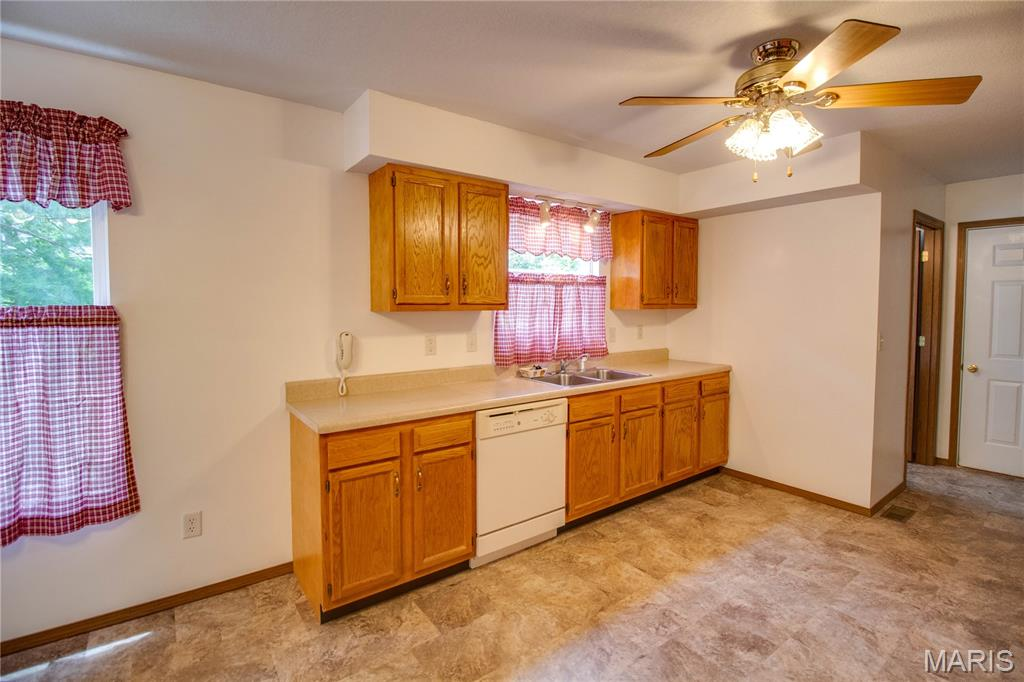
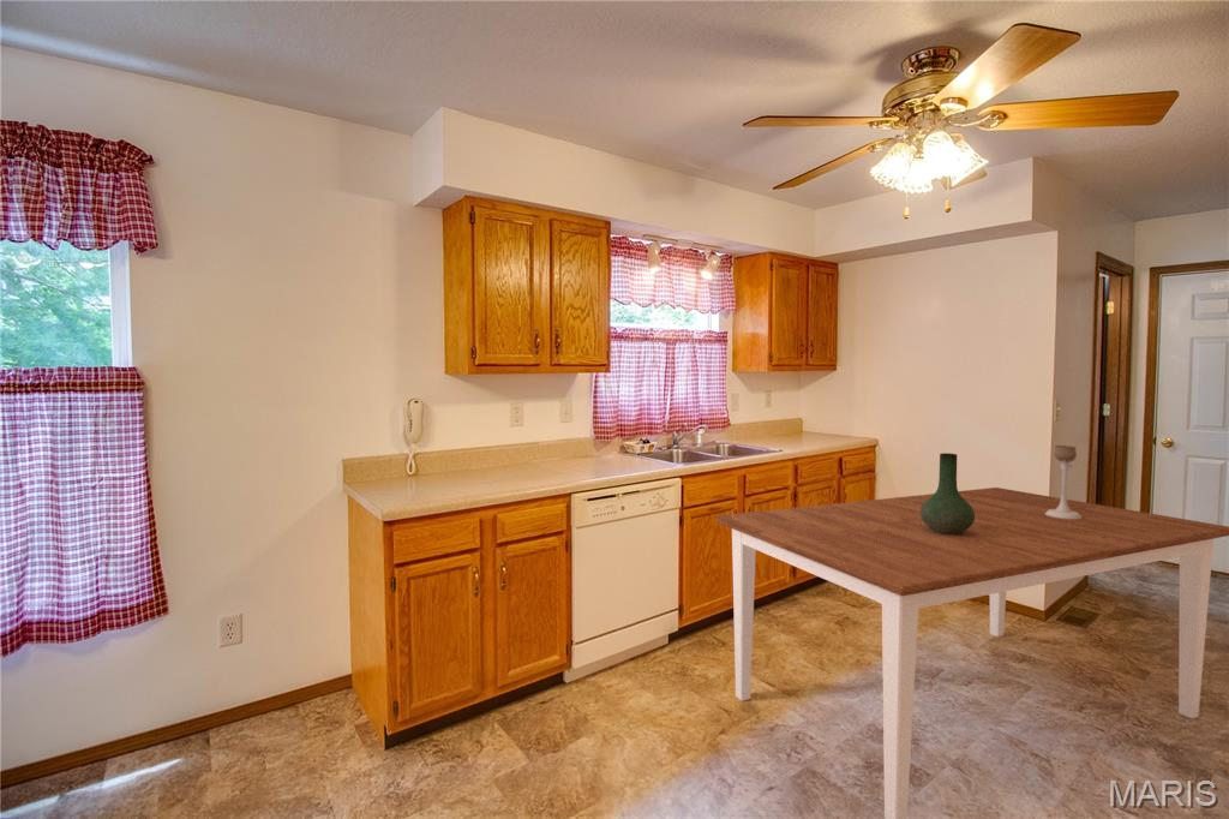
+ dining table [714,486,1229,819]
+ vase [921,452,975,534]
+ candle holder [1045,444,1081,519]
